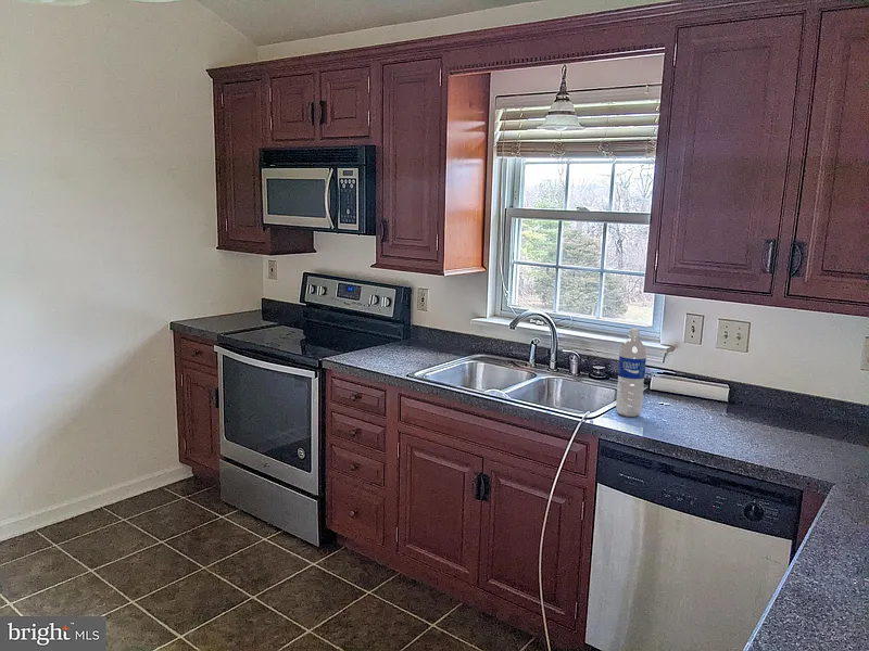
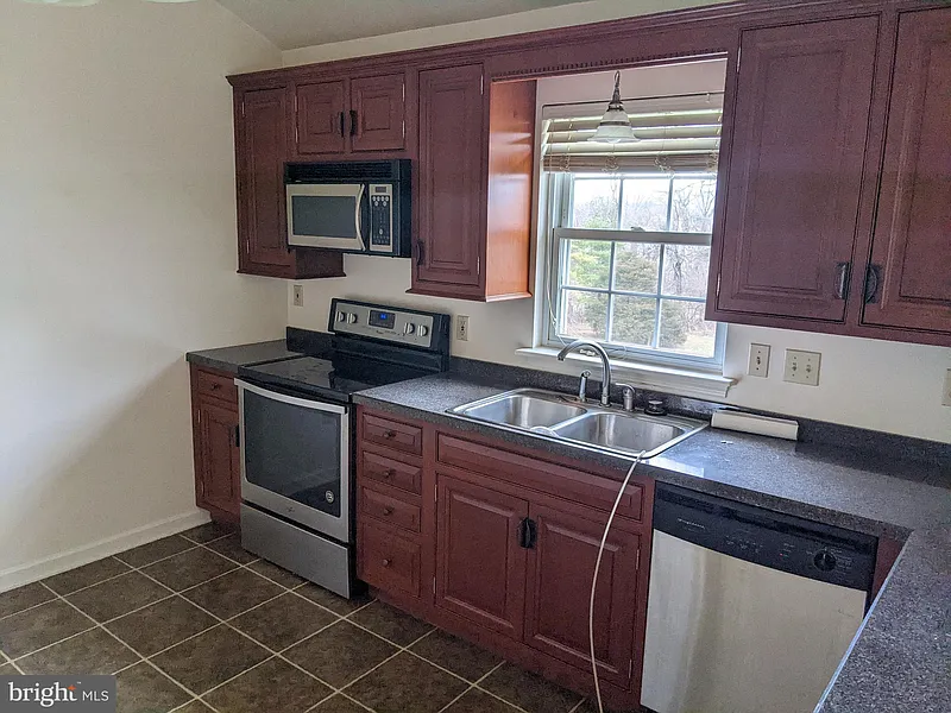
- water bottle [615,328,647,418]
